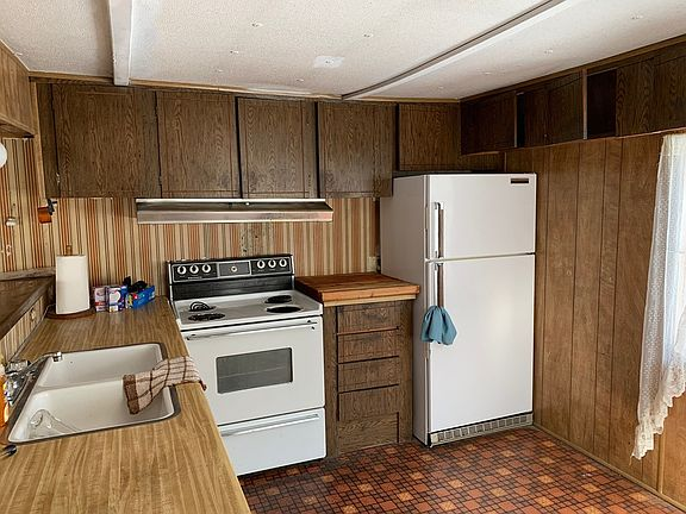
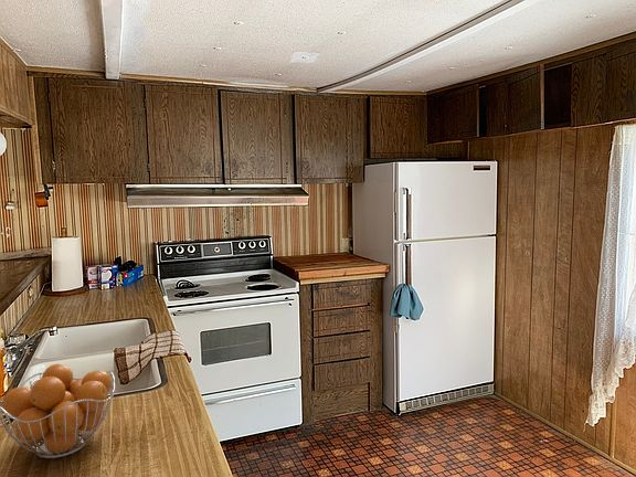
+ fruit basket [0,363,116,459]
